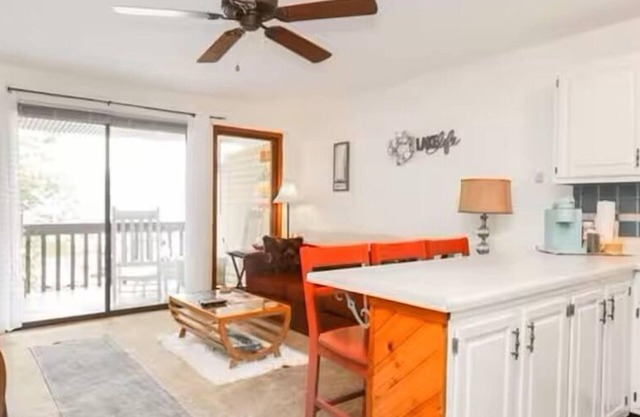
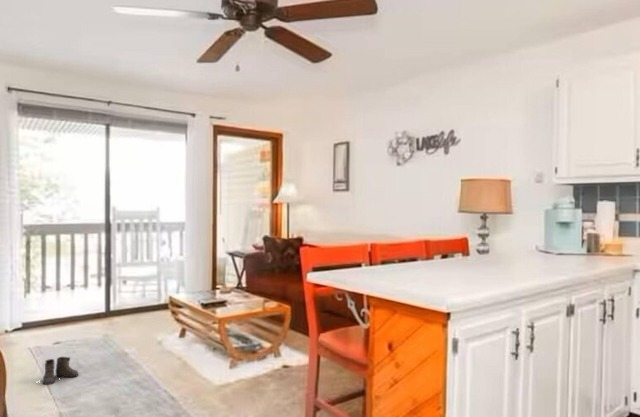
+ boots [41,356,79,386]
